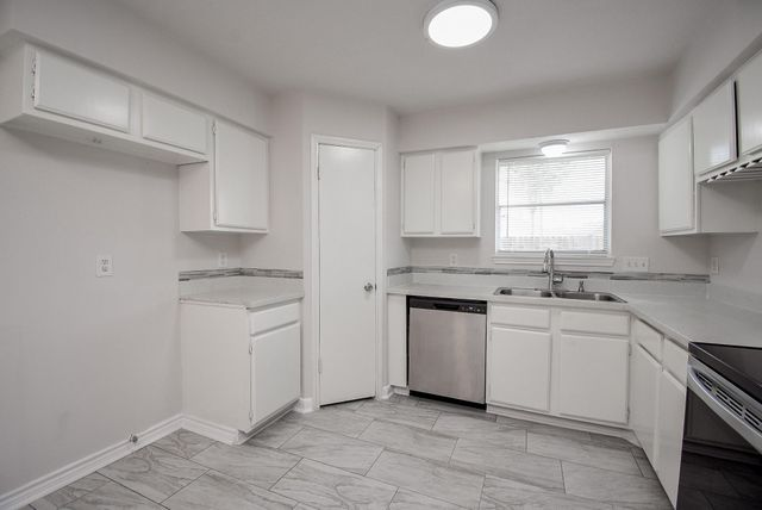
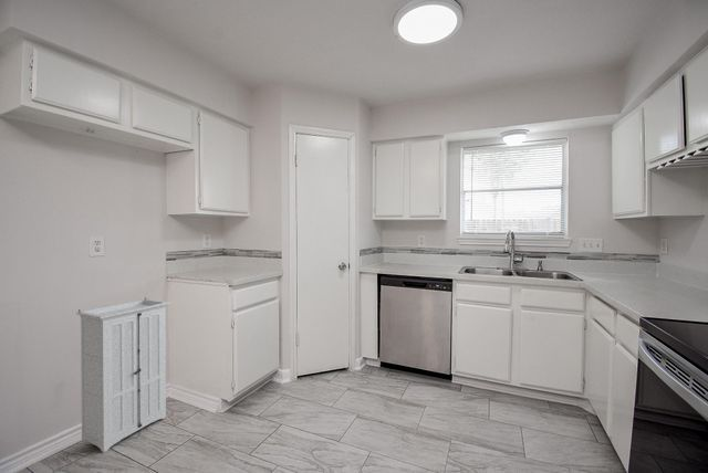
+ storage cabinet [75,297,171,453]
